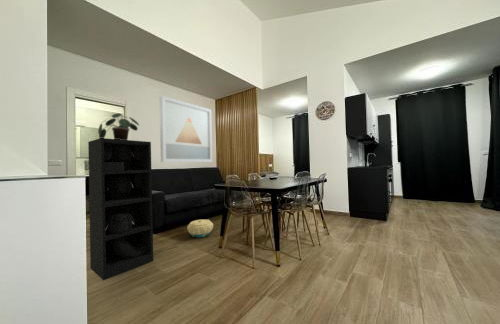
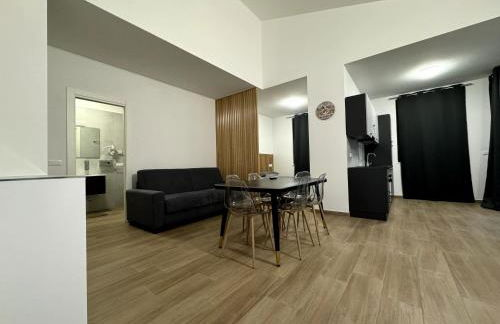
- wall art [159,95,213,163]
- potted plant [97,112,140,140]
- shelving unit [87,137,154,281]
- basket [186,219,214,238]
